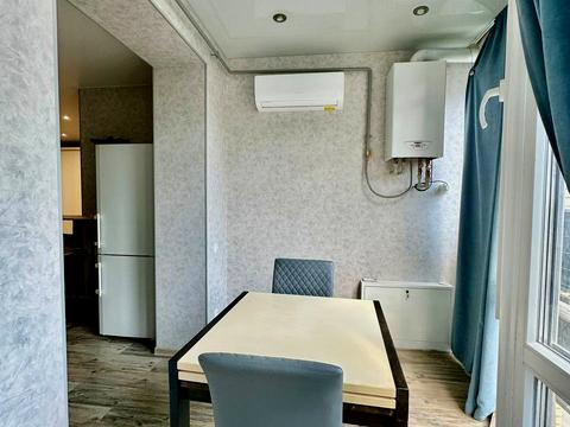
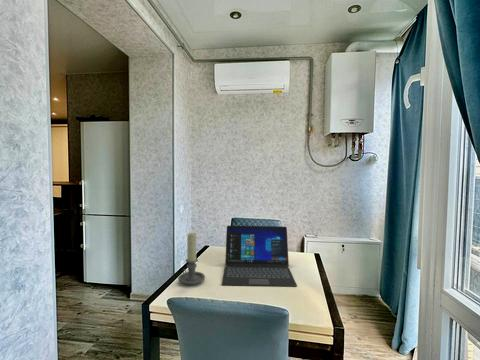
+ candle holder [177,232,206,286]
+ laptop [221,225,298,288]
